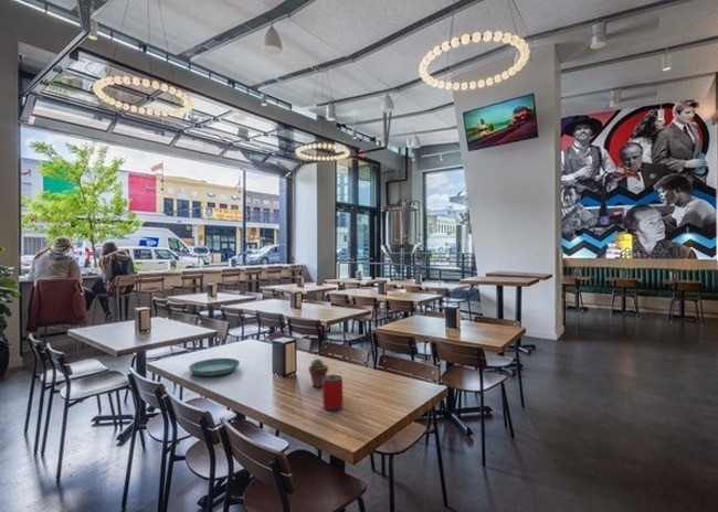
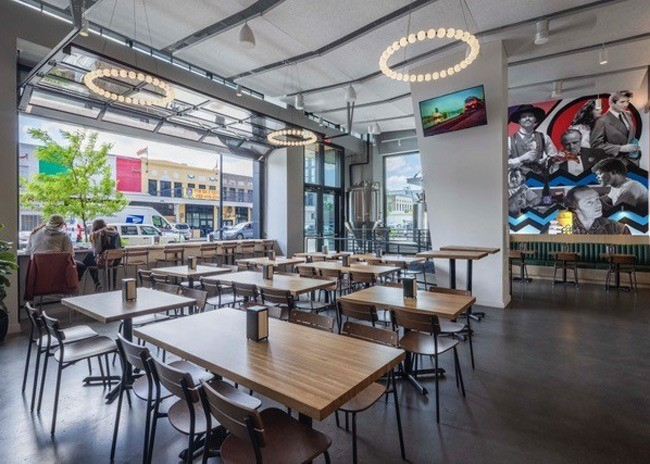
- potted succulent [307,358,329,388]
- beverage can [321,374,344,412]
- saucer [188,358,241,377]
